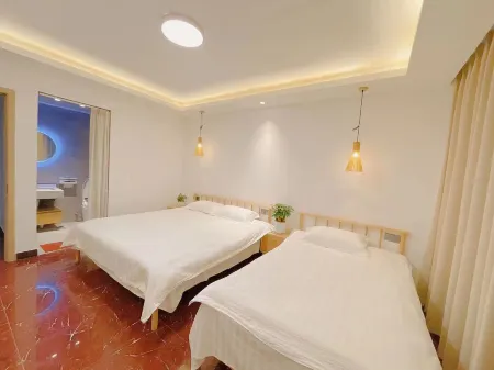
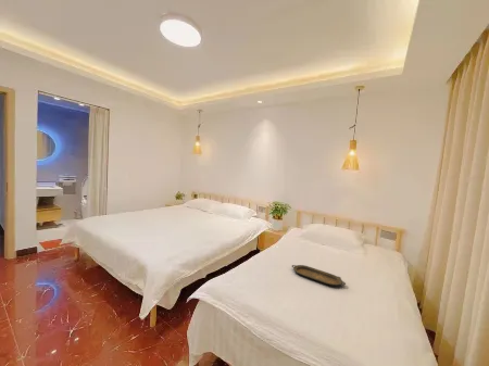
+ serving tray [291,264,347,287]
